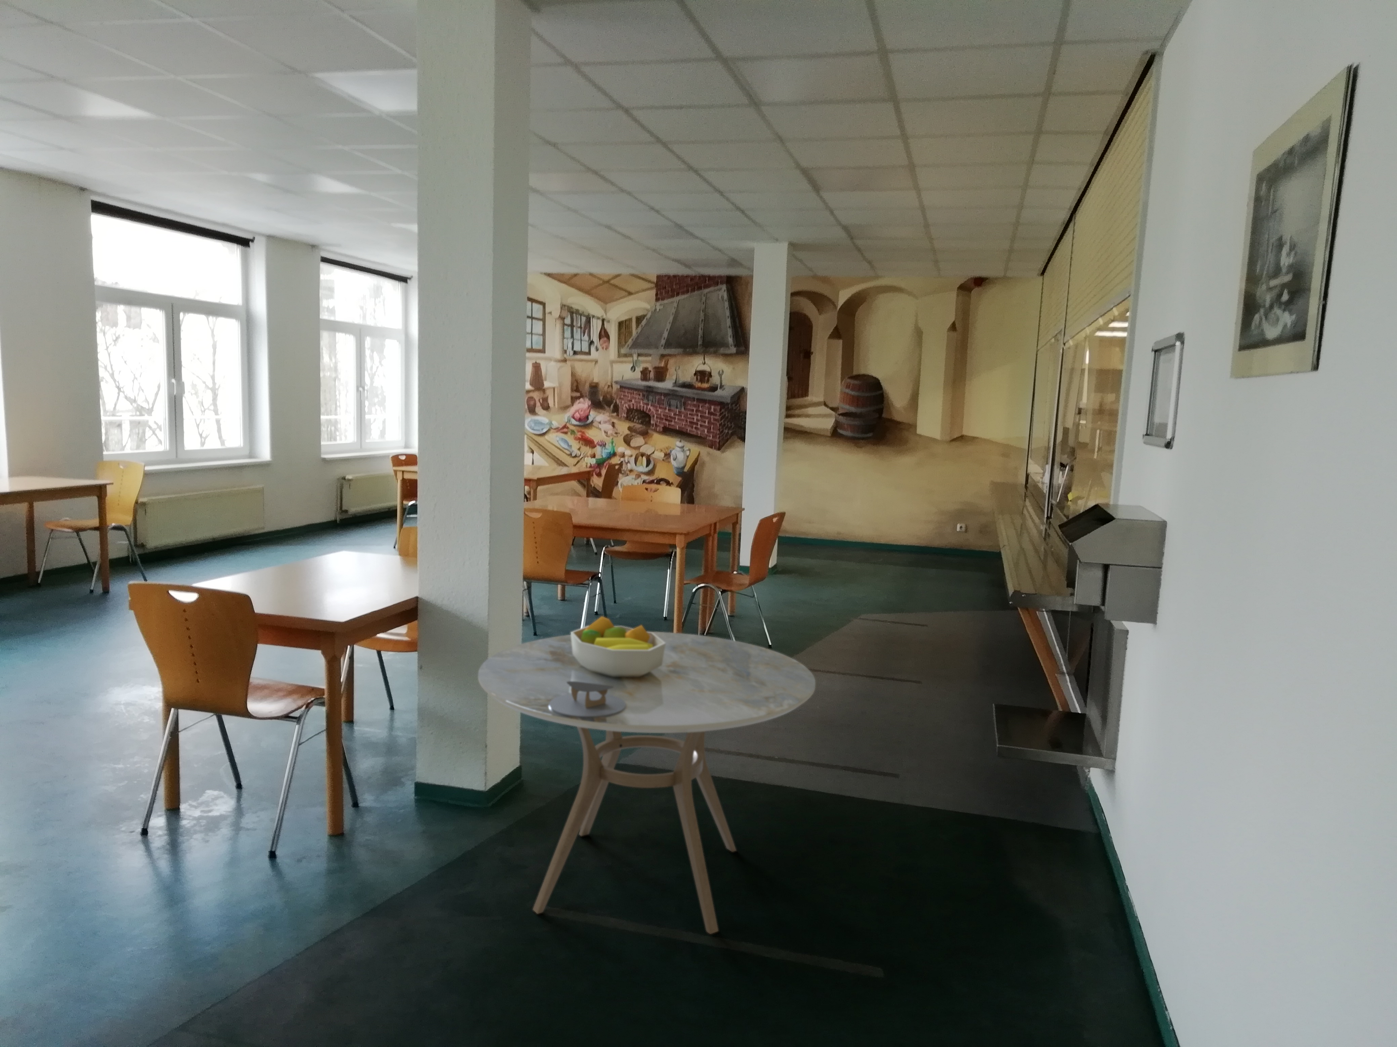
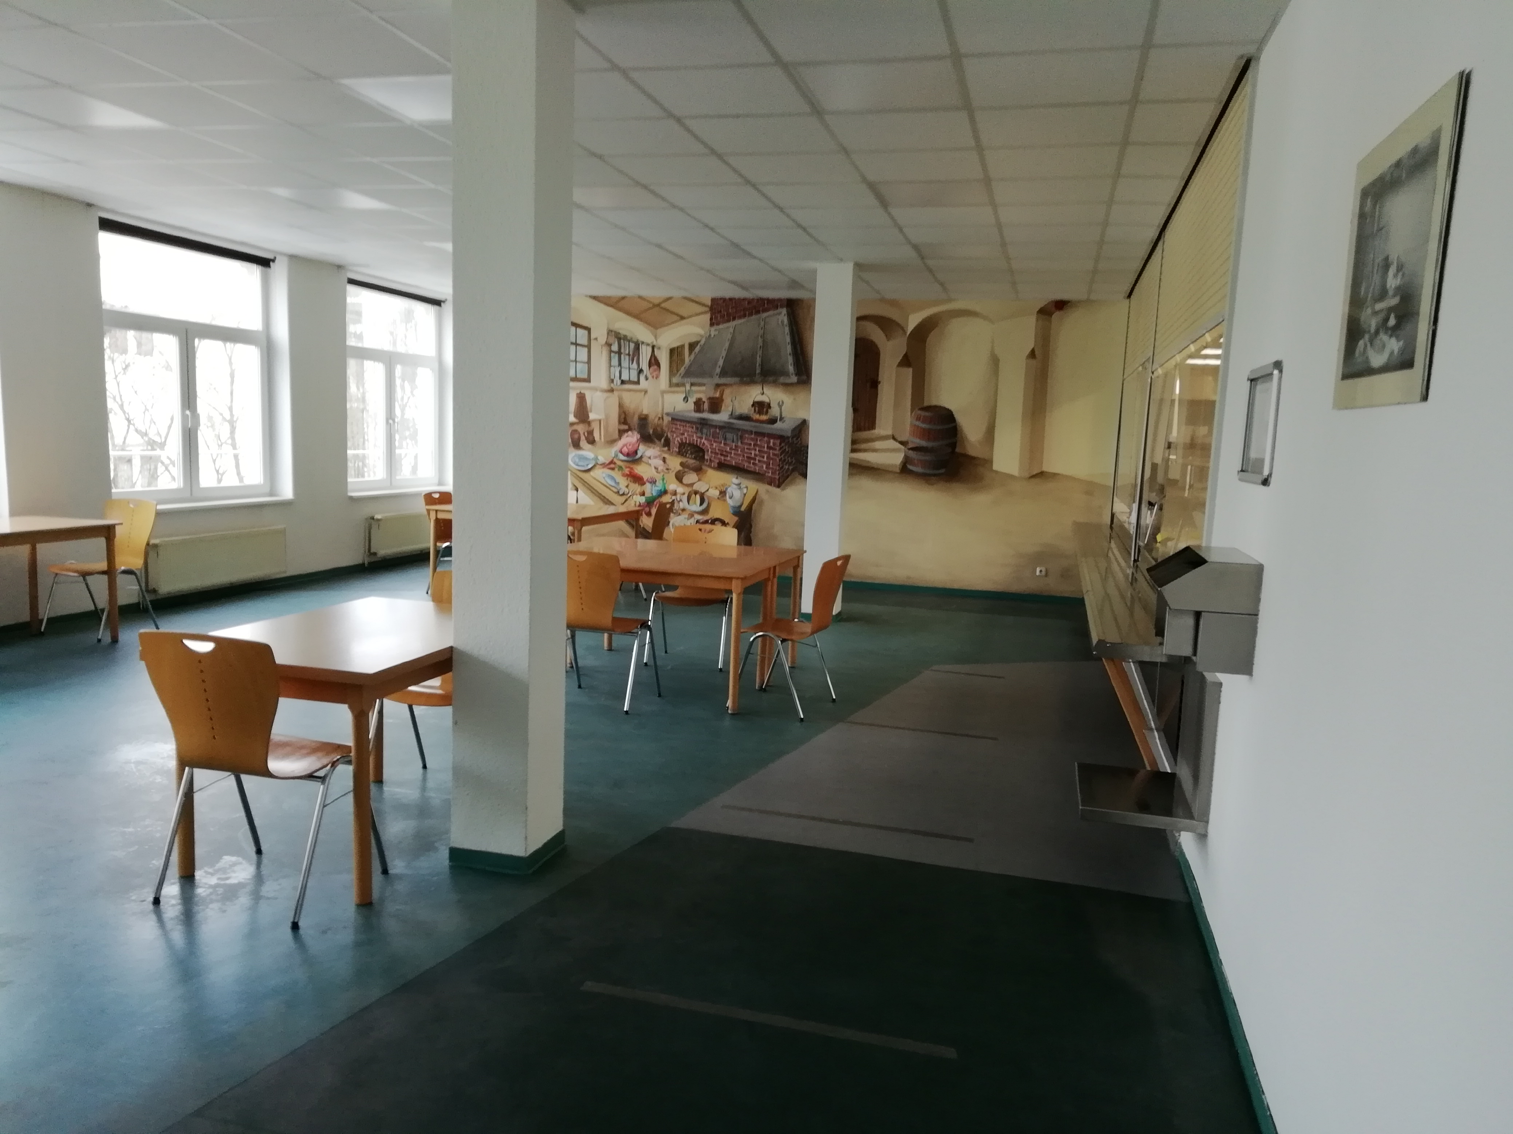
- napkin holder [549,681,626,718]
- dining table [477,631,816,935]
- fruit bowl [570,616,666,677]
